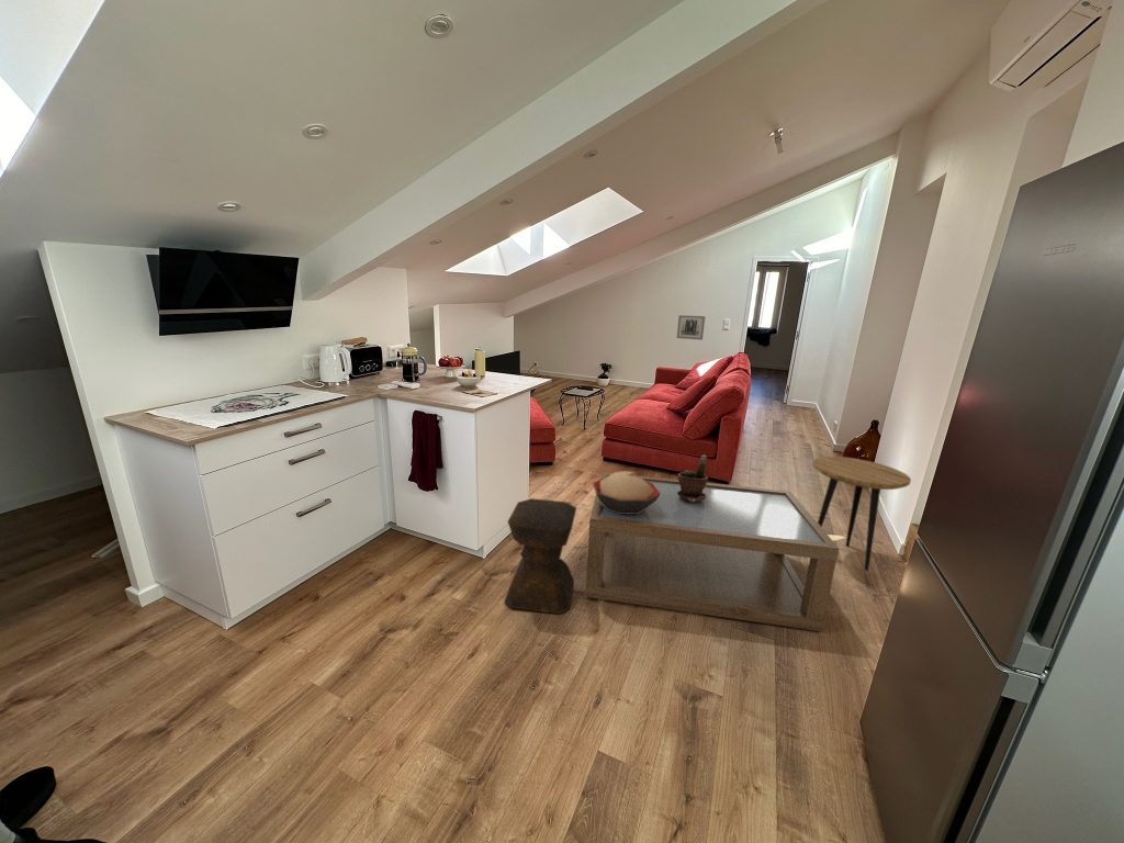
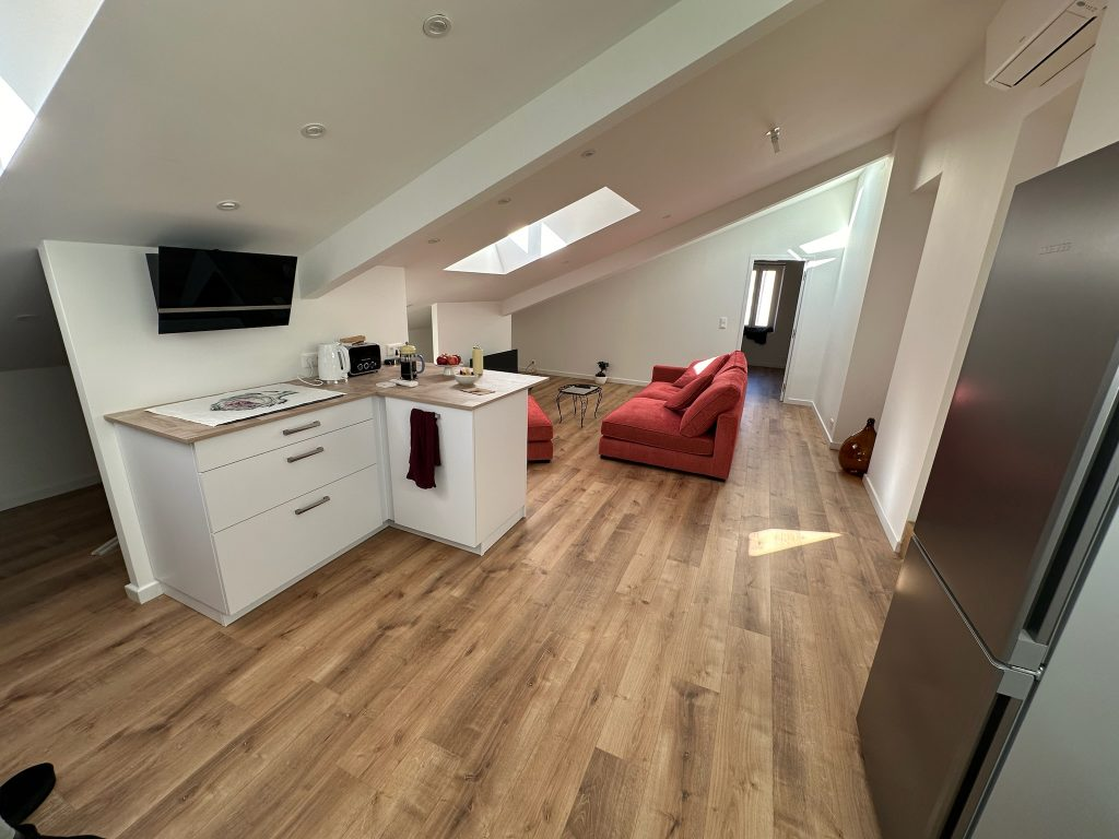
- side table [811,456,912,573]
- potted plant [677,454,709,502]
- stool [503,497,577,615]
- decorative bowl [592,470,661,514]
- wall art [676,314,706,341]
- coffee table [584,471,841,632]
